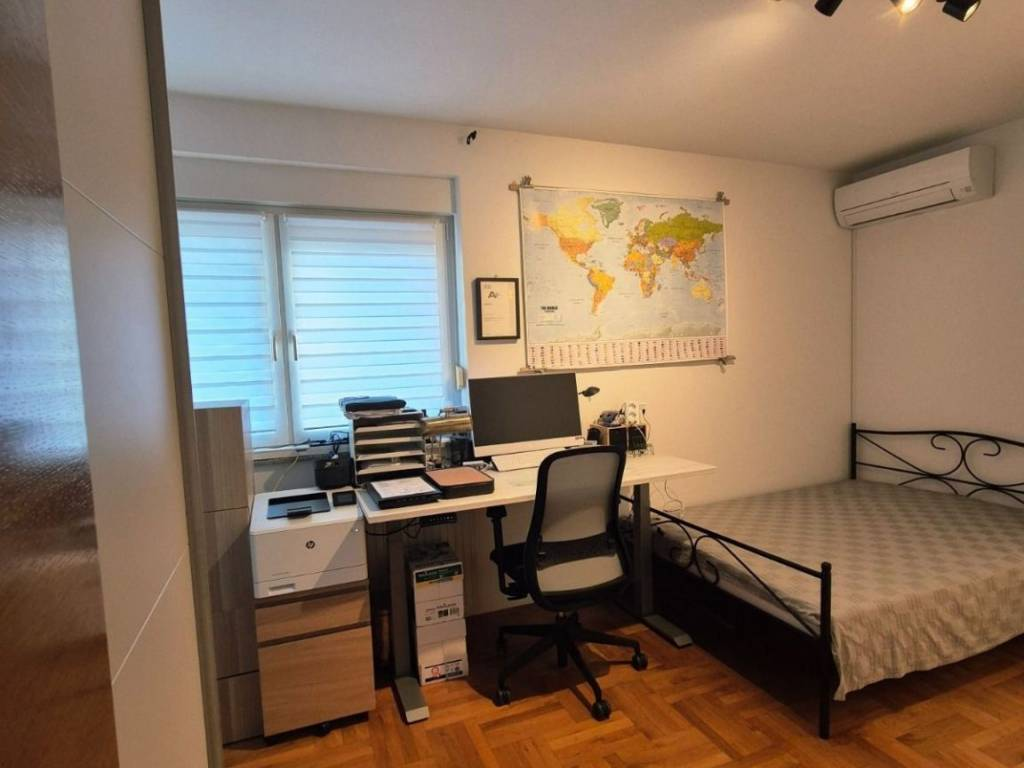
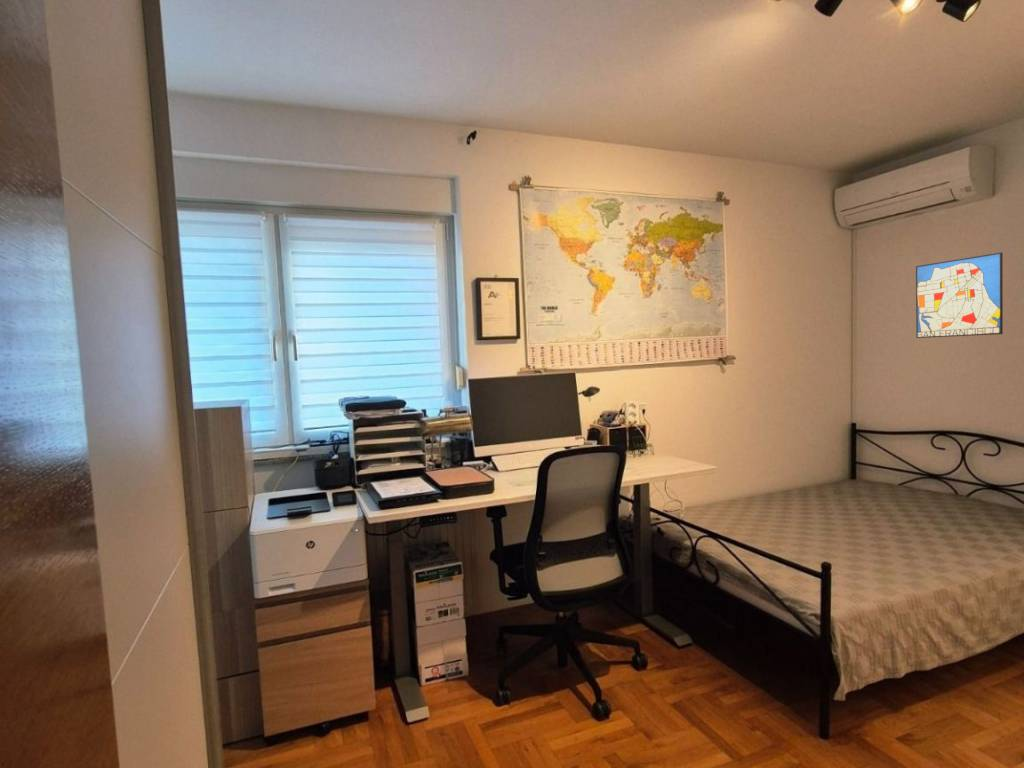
+ wall art [915,252,1004,339]
